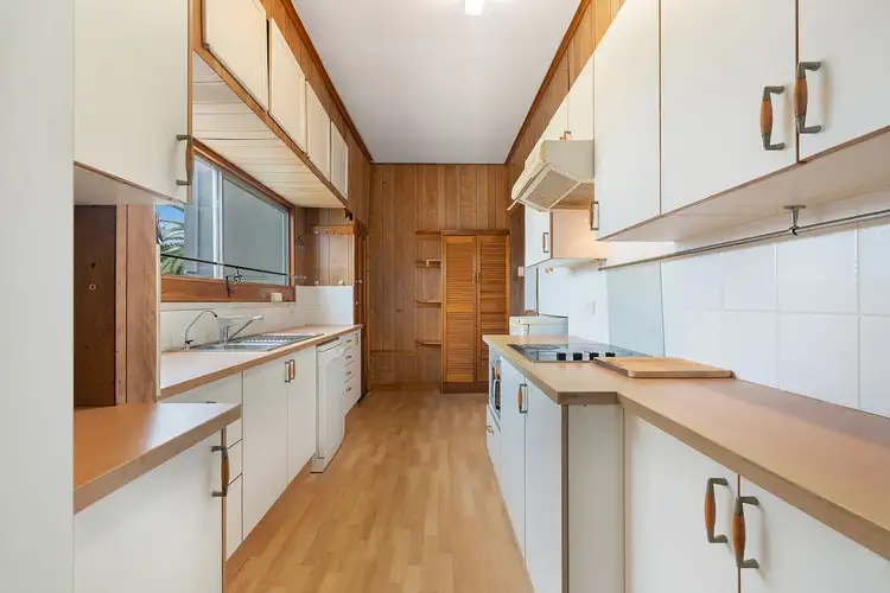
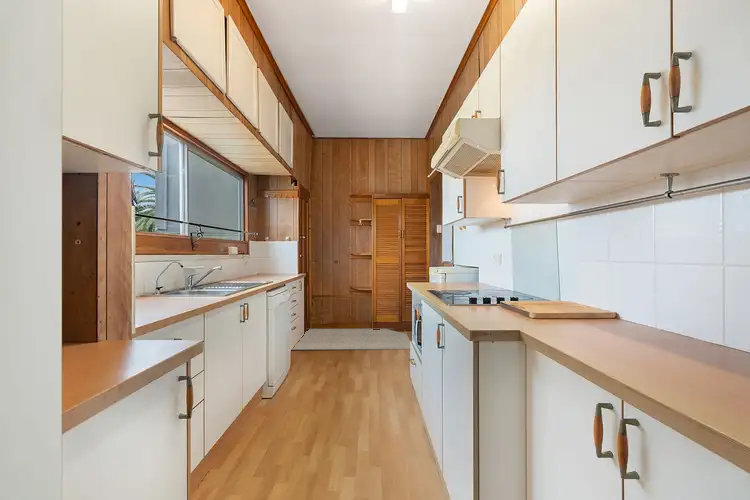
+ rug [291,328,411,351]
